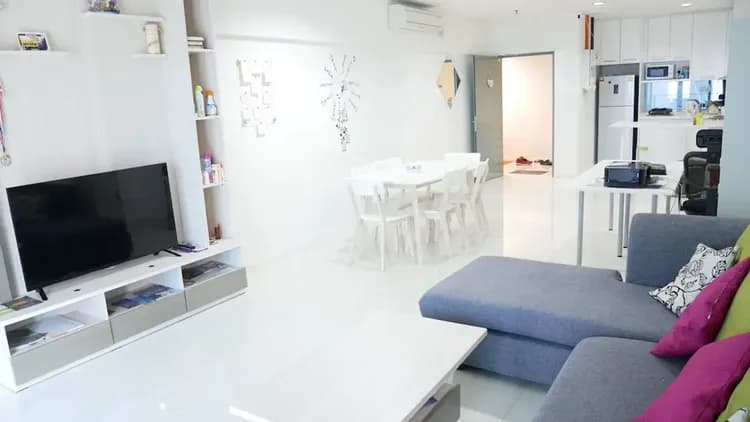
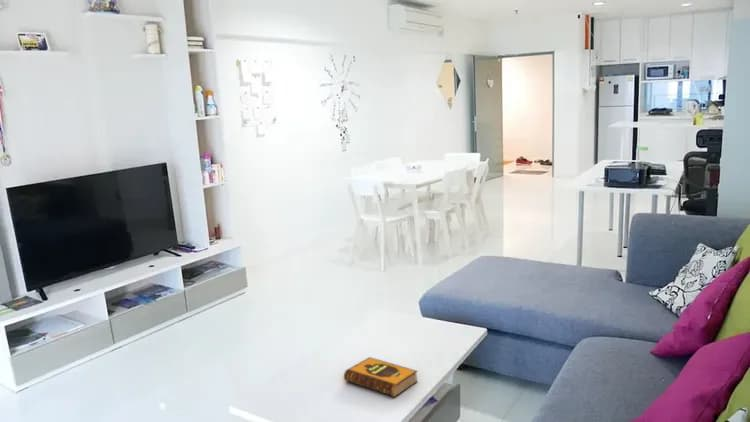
+ hardback book [343,356,419,398]
